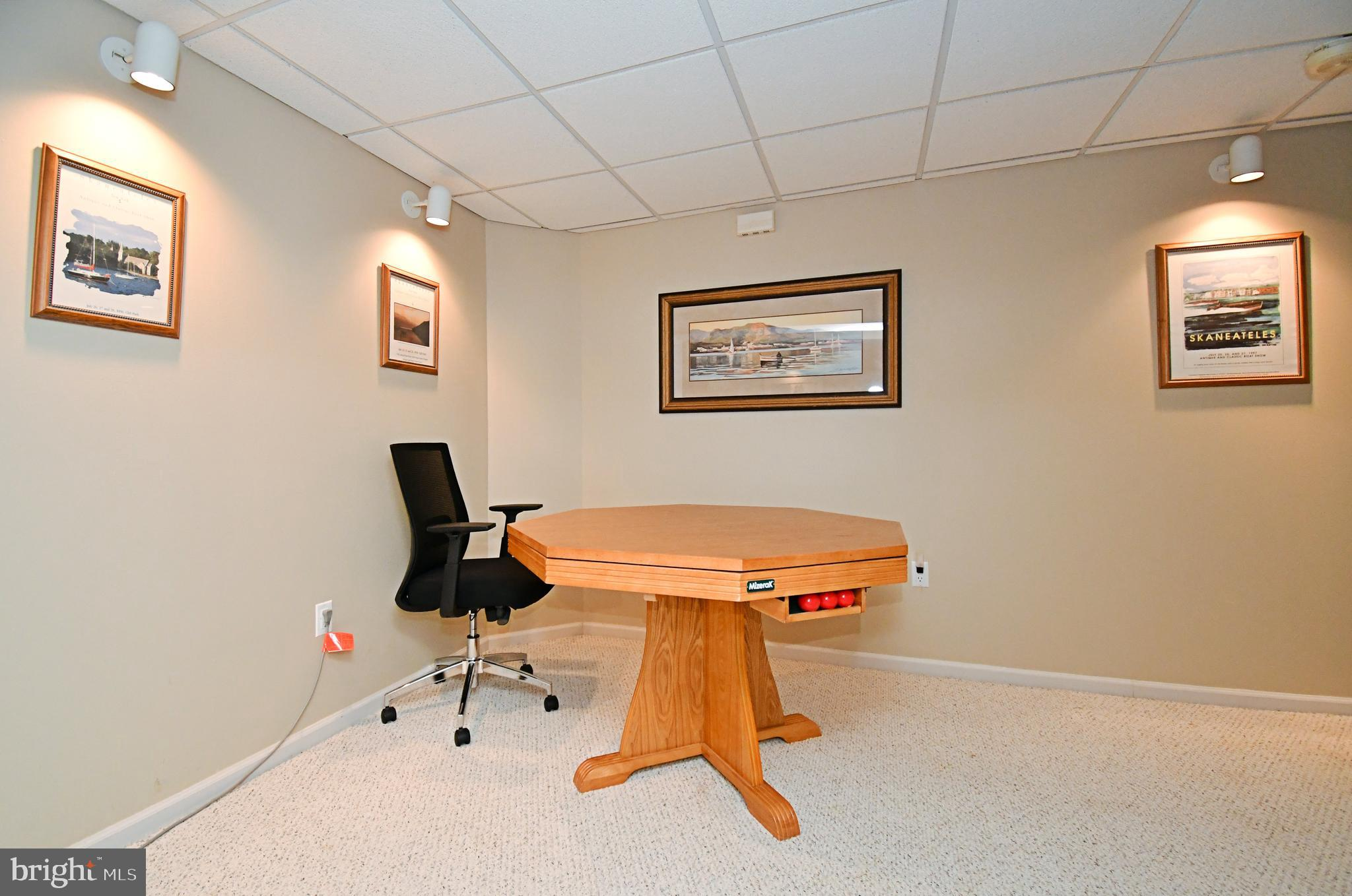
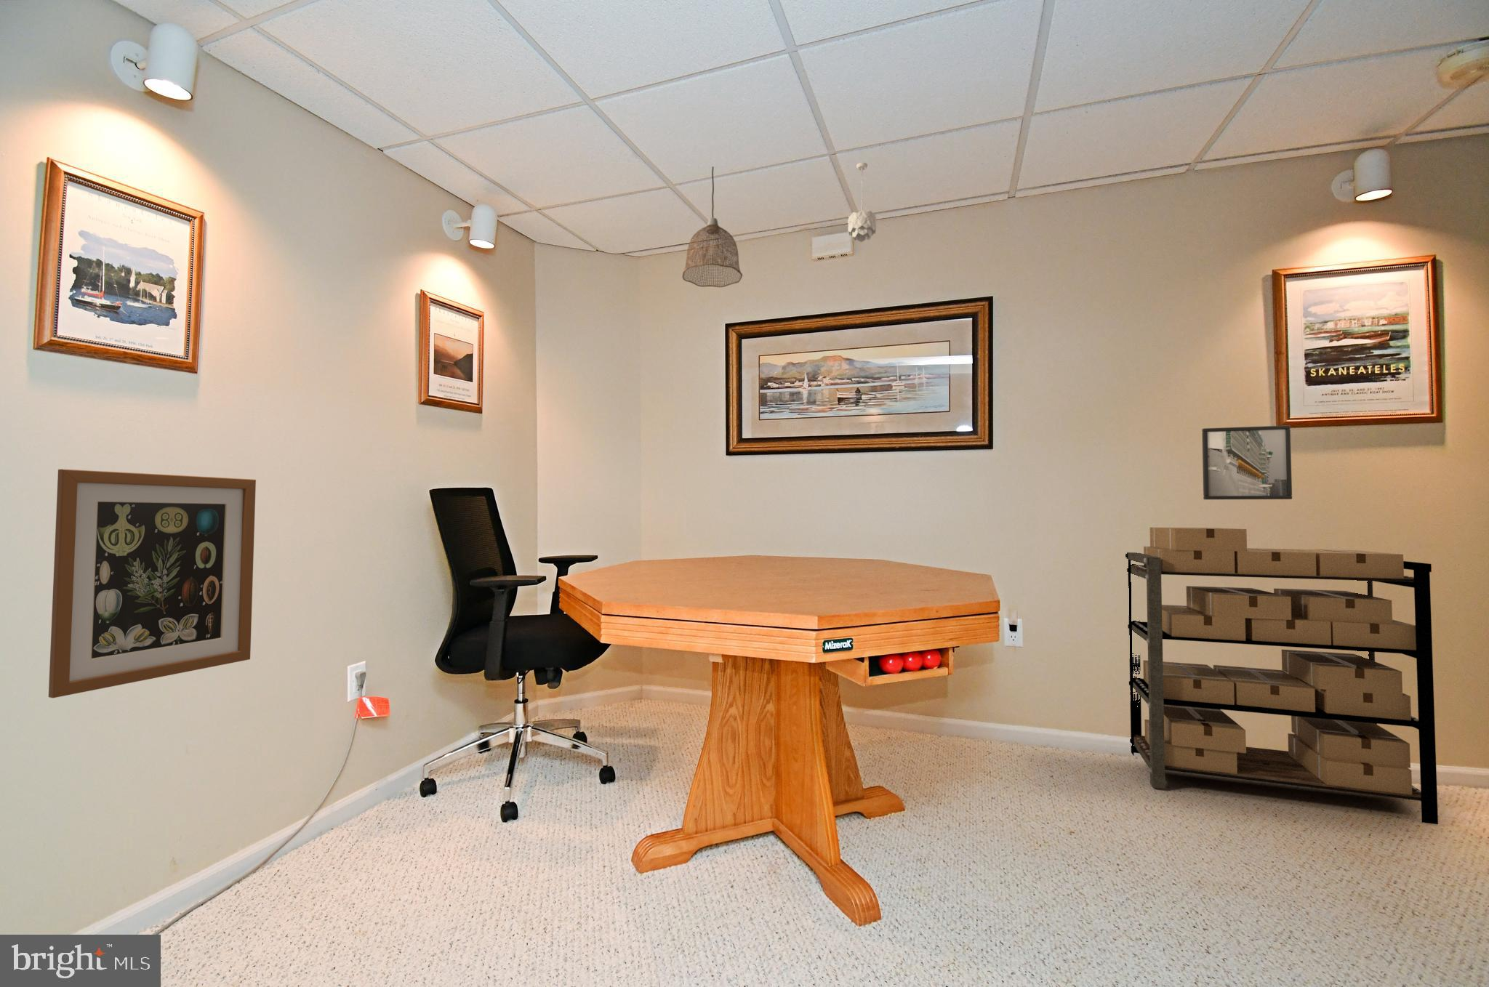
+ shelving unit [1124,527,1438,825]
+ pendant light [847,162,877,242]
+ wall art [48,469,257,698]
+ pendant lamp [682,165,743,288]
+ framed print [1202,424,1293,500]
